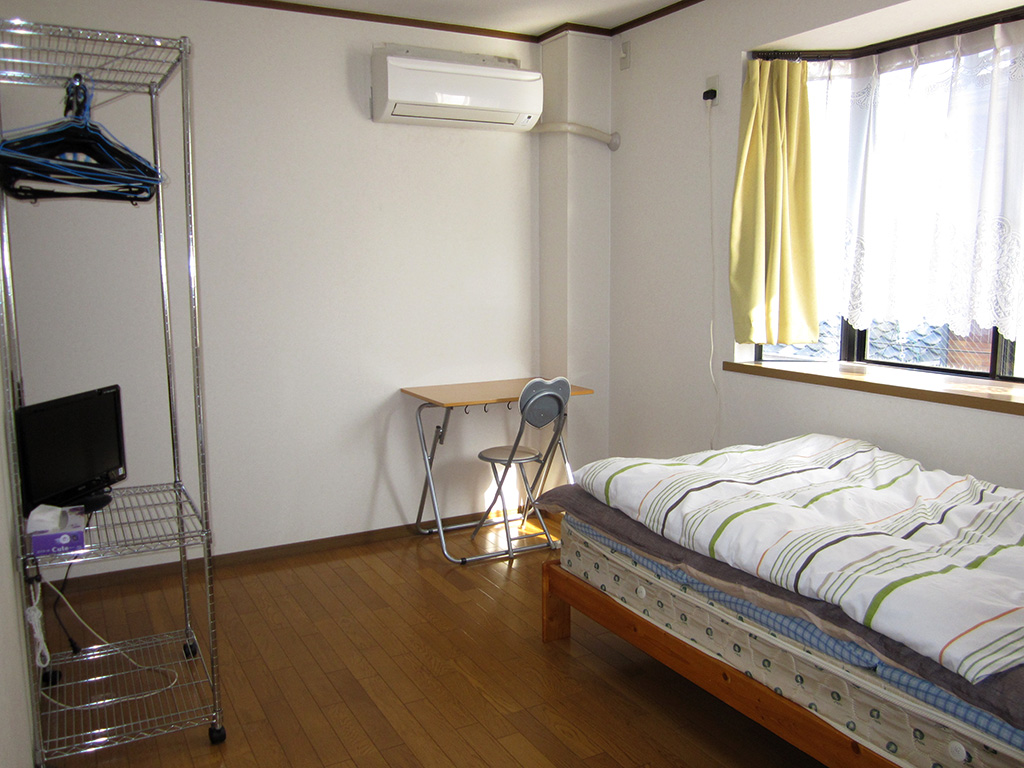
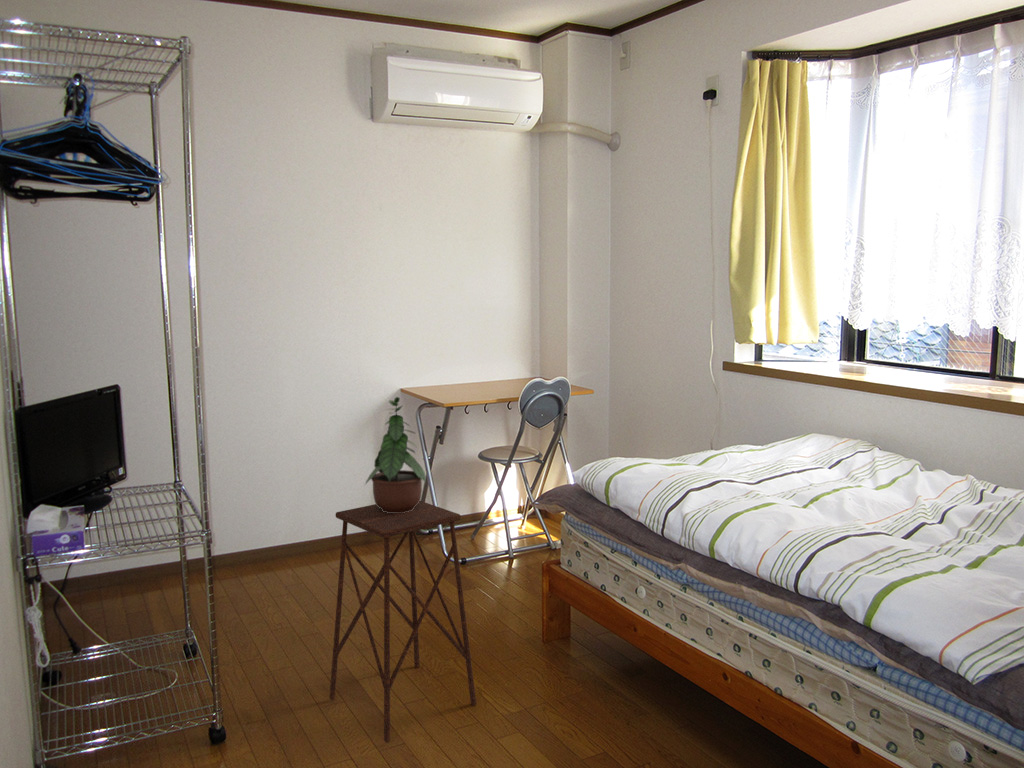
+ side table [328,500,477,744]
+ potted plant [363,396,428,513]
